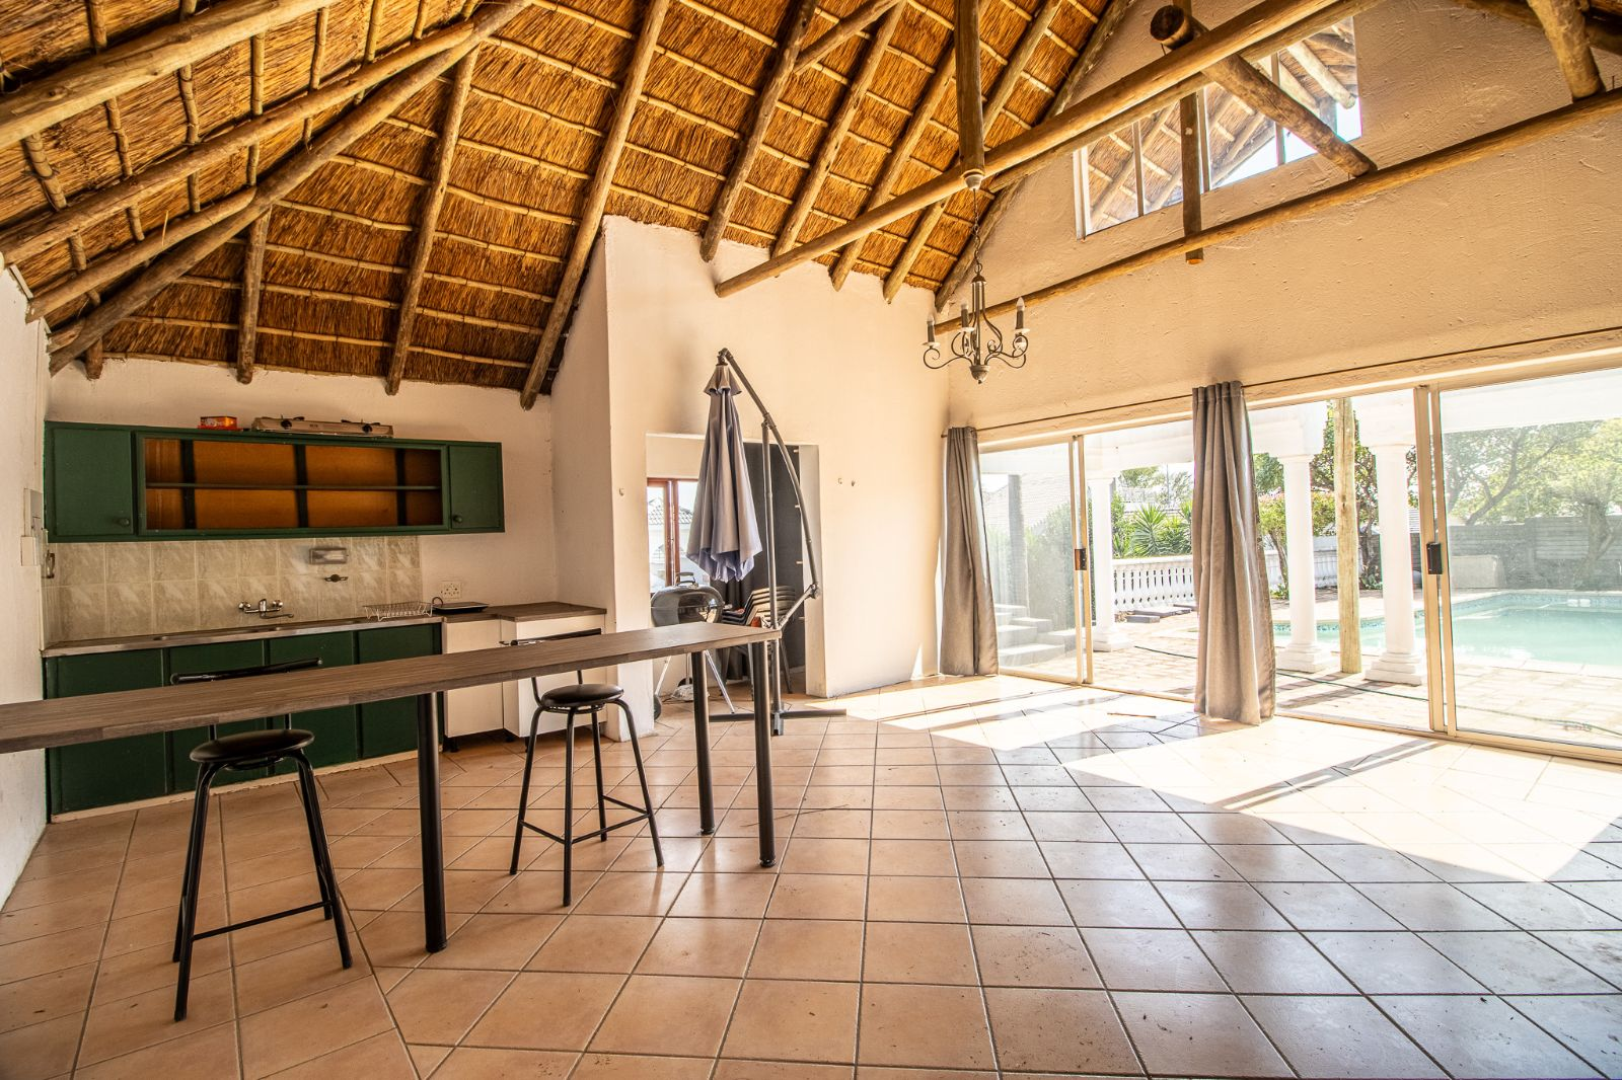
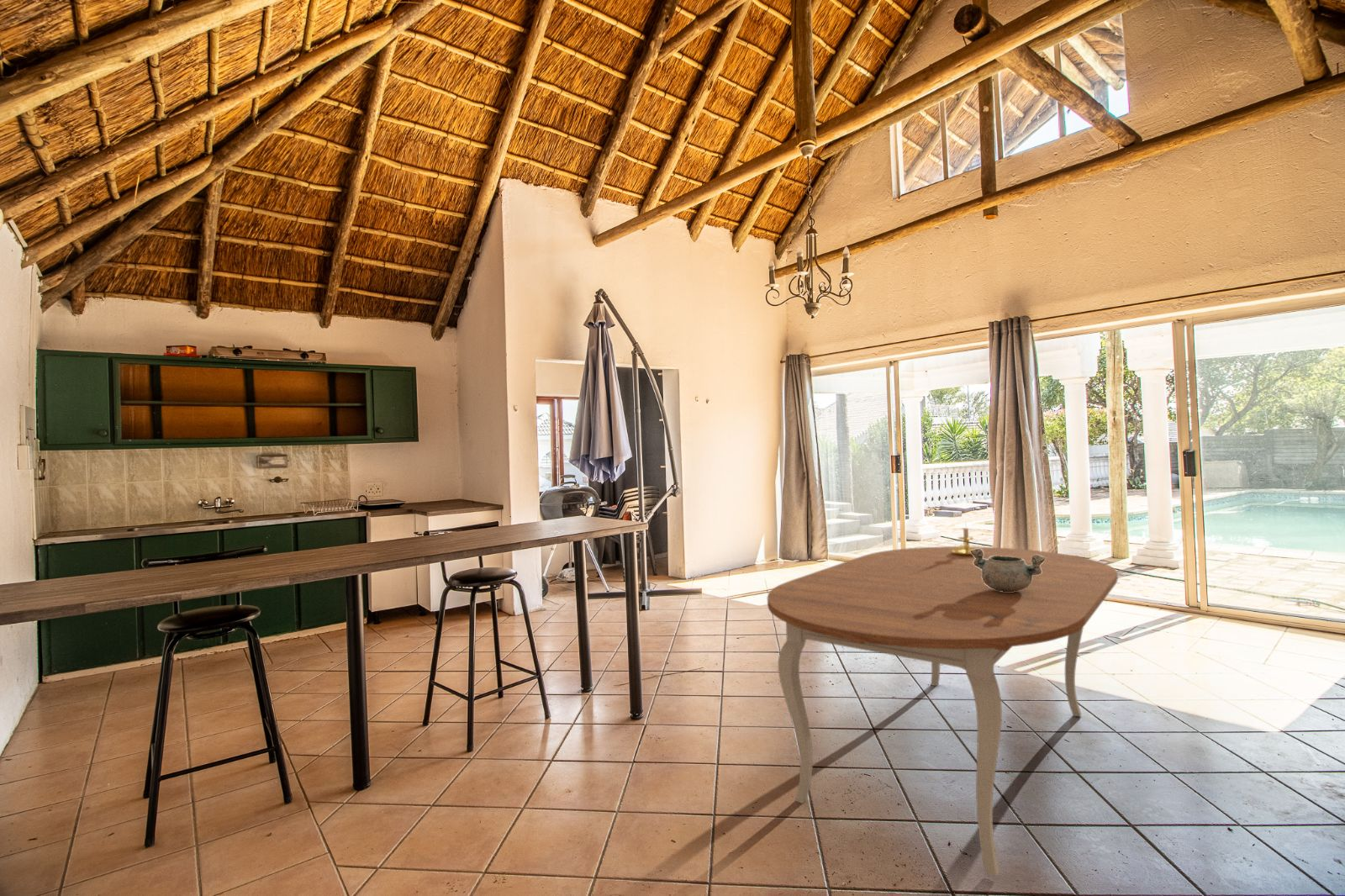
+ decorative bowl [971,549,1046,592]
+ candle holder [952,518,983,556]
+ dining table [767,546,1119,878]
